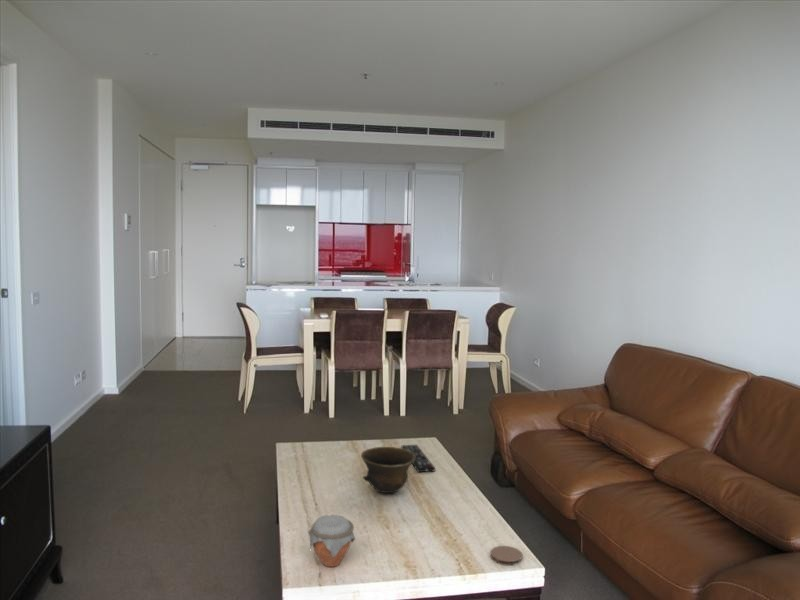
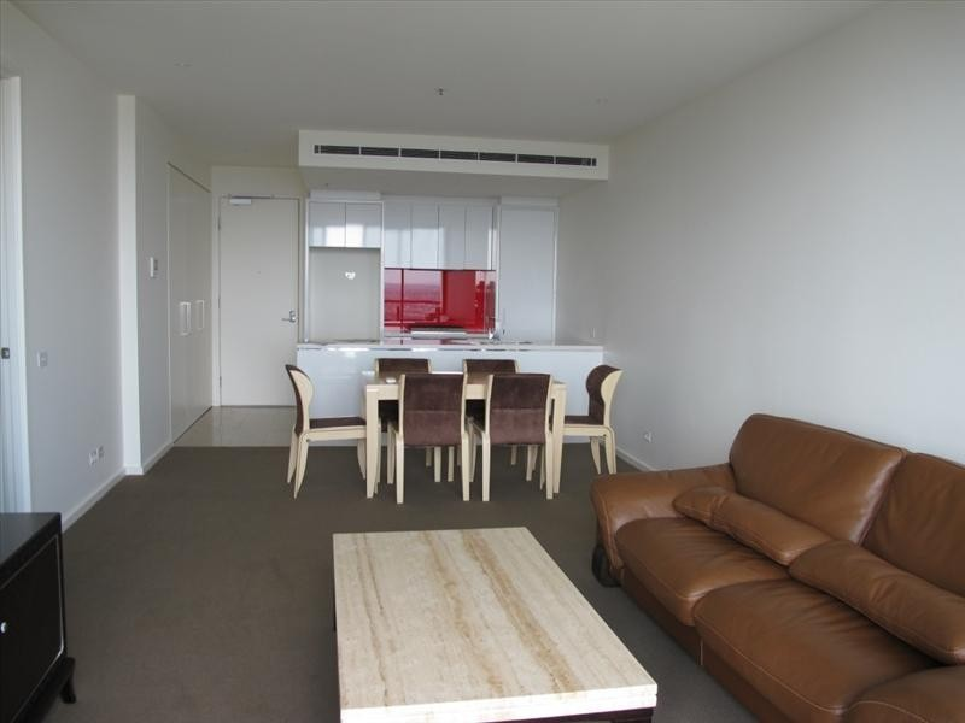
- bowl [360,446,415,494]
- remote control [400,444,436,473]
- coaster [490,545,524,567]
- jar [307,514,356,568]
